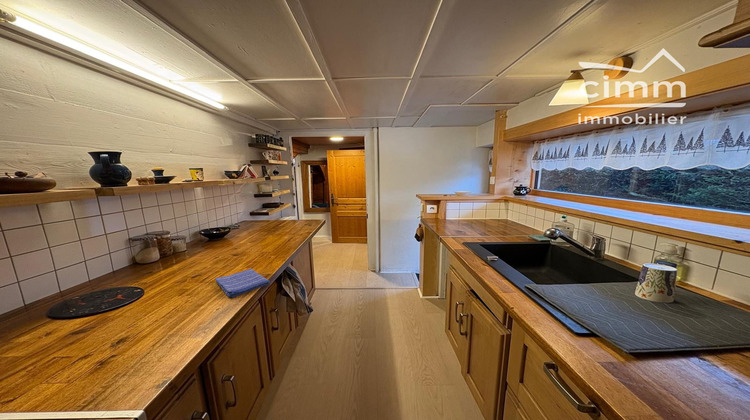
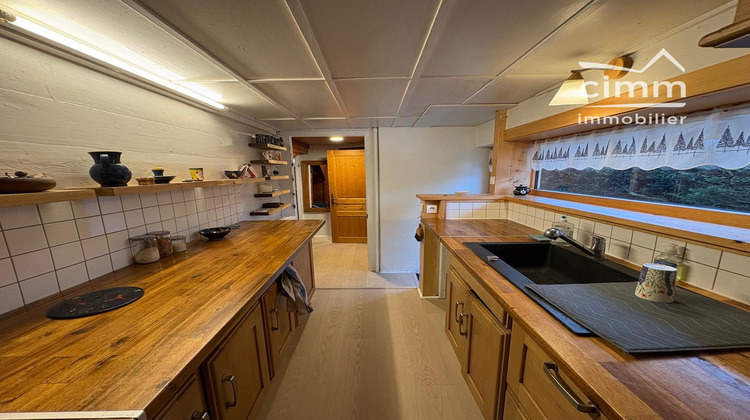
- dish towel [214,268,271,298]
